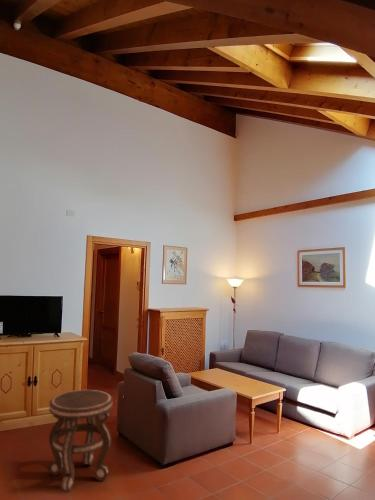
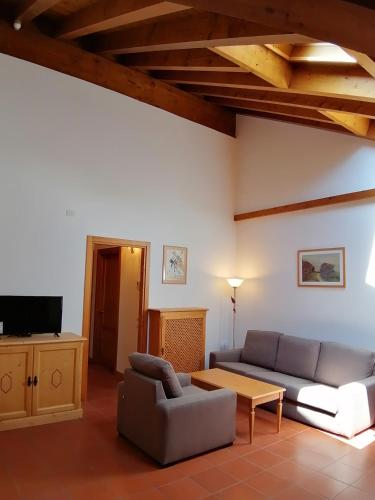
- side table [47,389,114,493]
